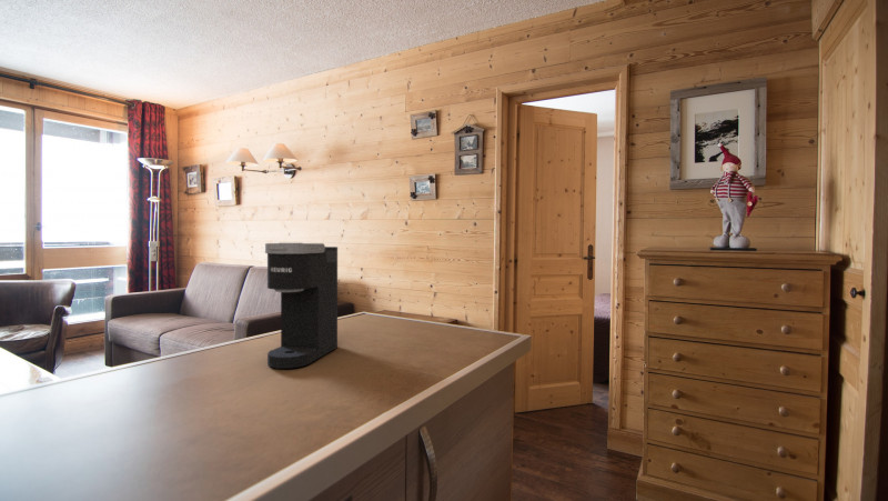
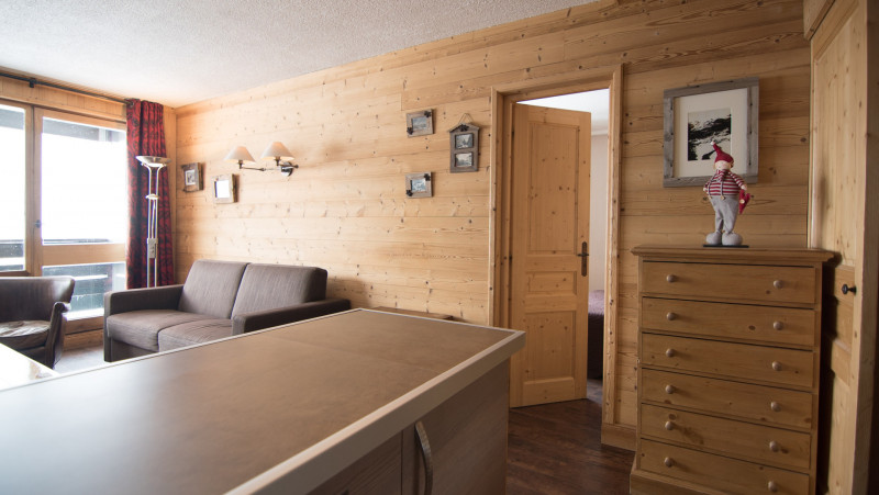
- coffee maker [264,242,339,370]
